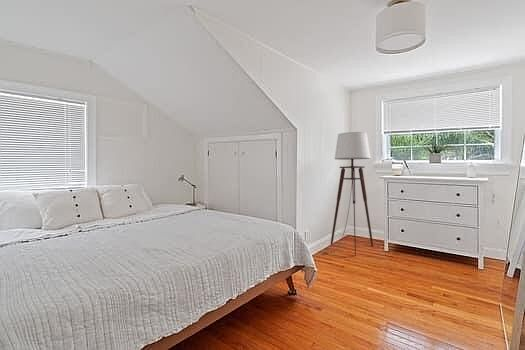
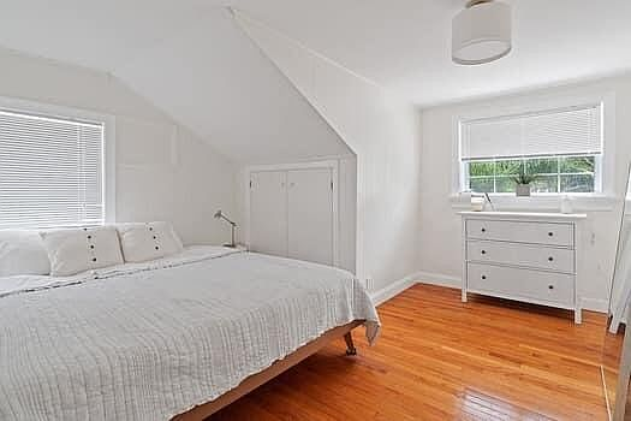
- floor lamp [321,131,374,257]
